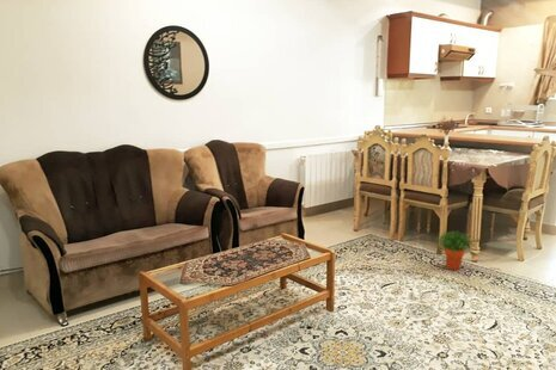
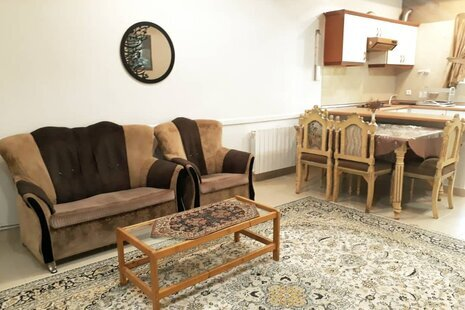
- potted plant [433,229,478,271]
